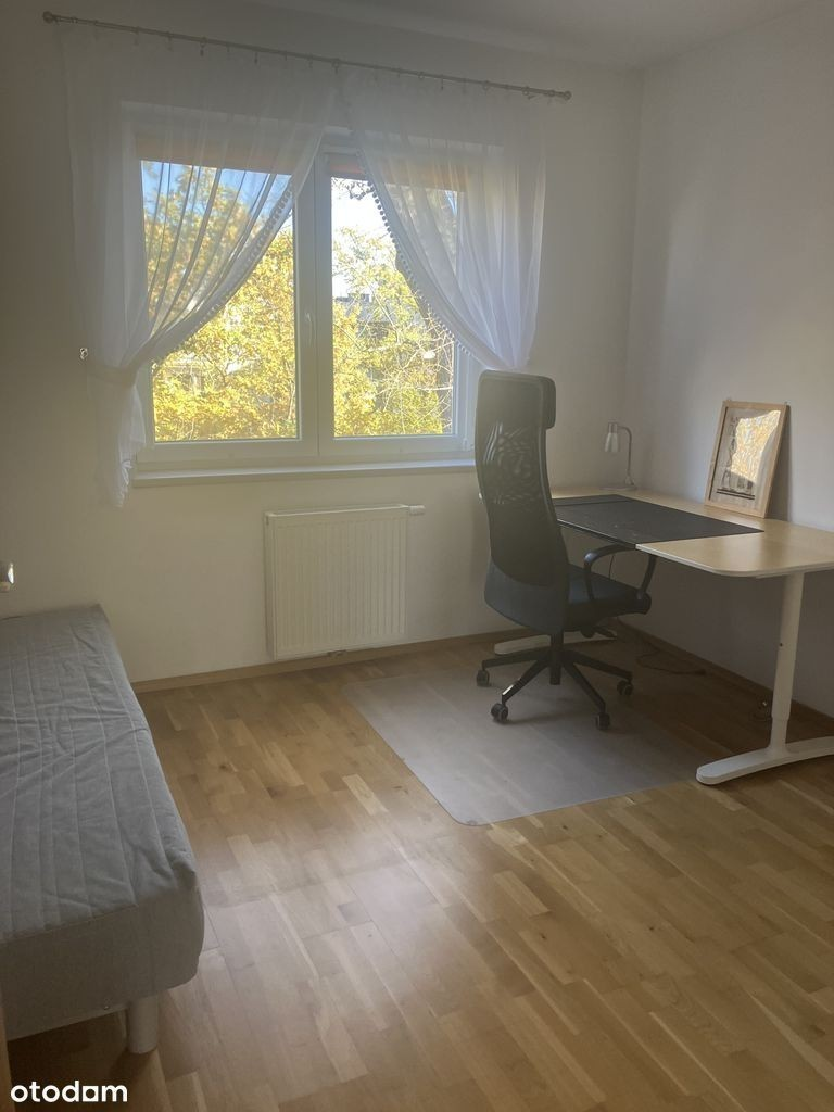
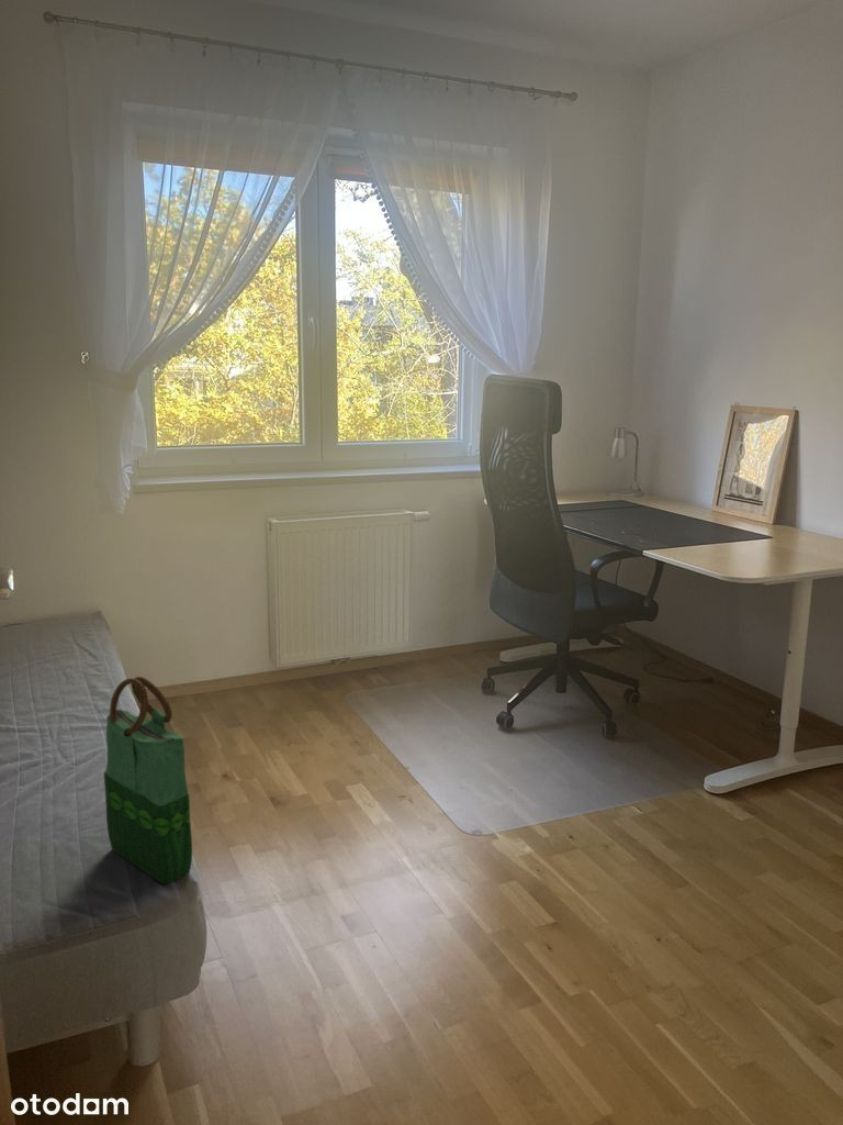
+ tote bag [103,676,193,885]
